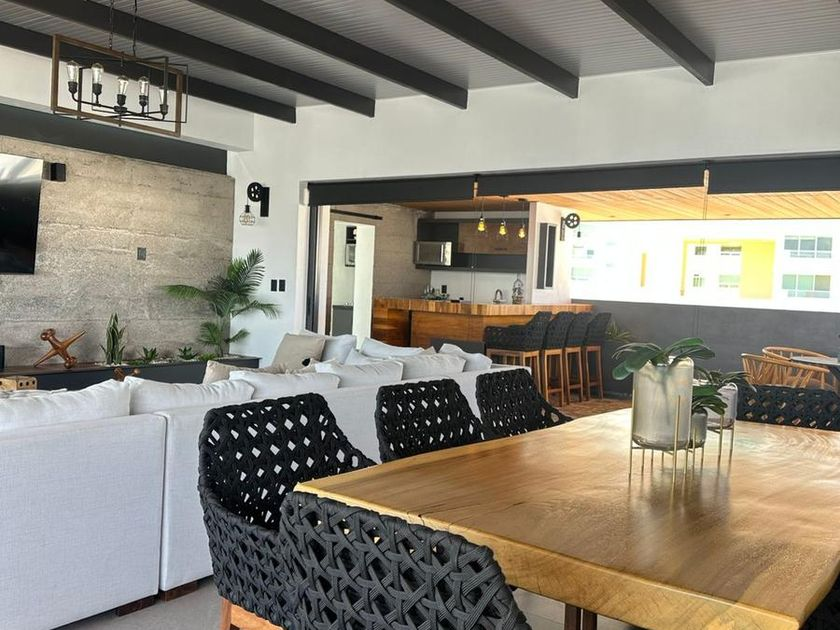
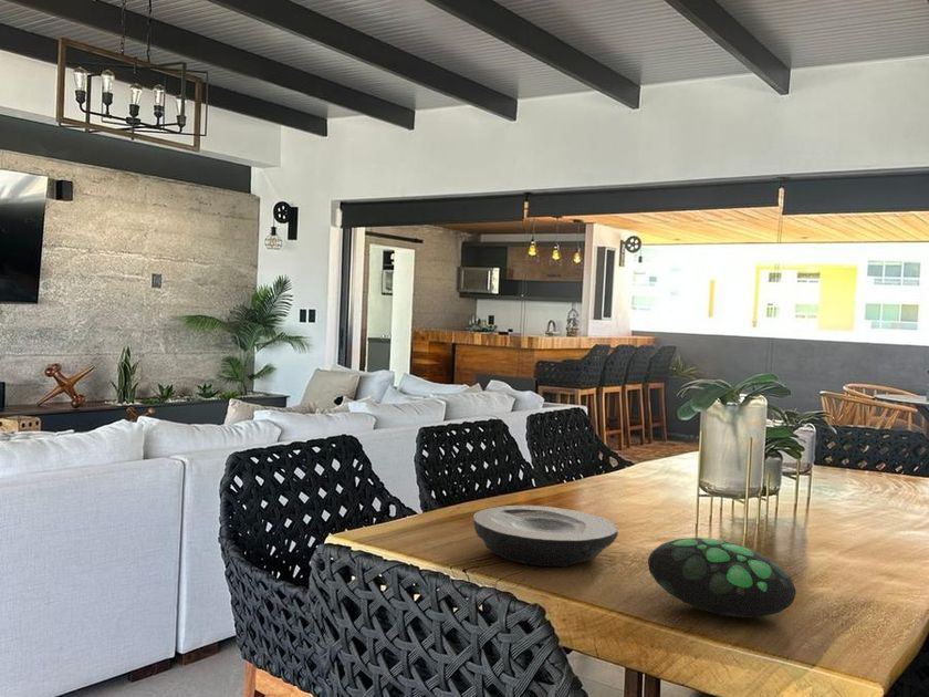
+ decorative egg [647,537,797,618]
+ plate [472,504,619,568]
